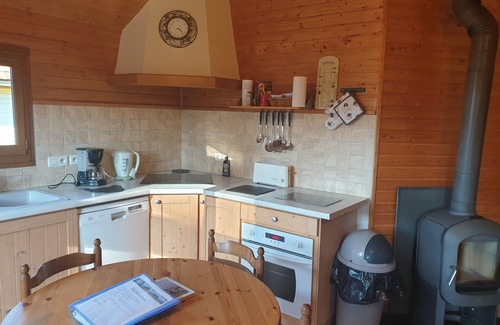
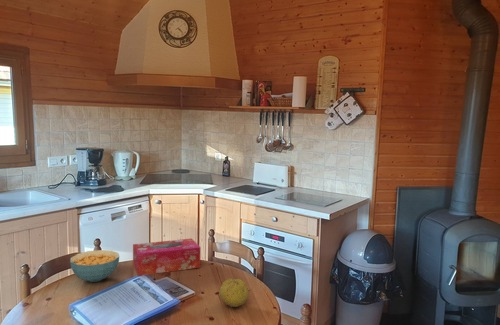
+ tissue box [132,237,202,277]
+ cereal bowl [69,249,120,283]
+ fruit [218,278,250,308]
